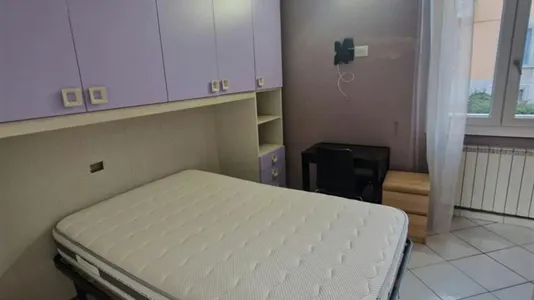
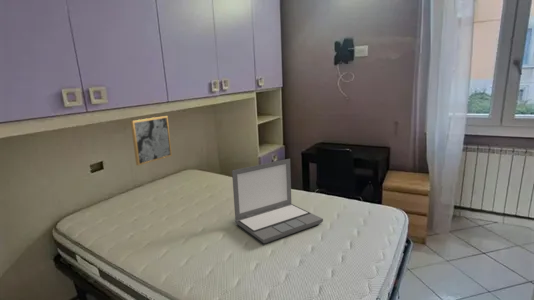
+ laptop [231,158,324,244]
+ wall art [130,115,173,166]
